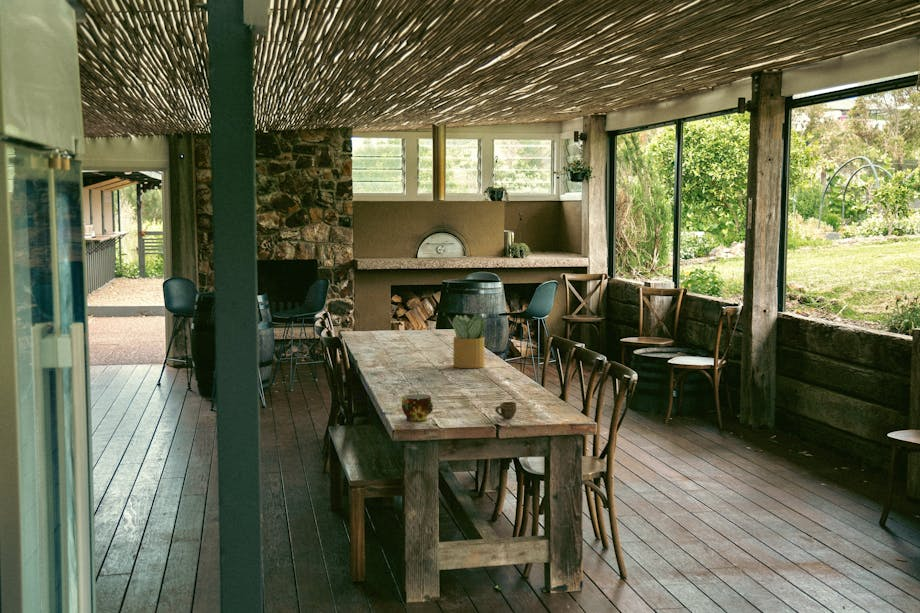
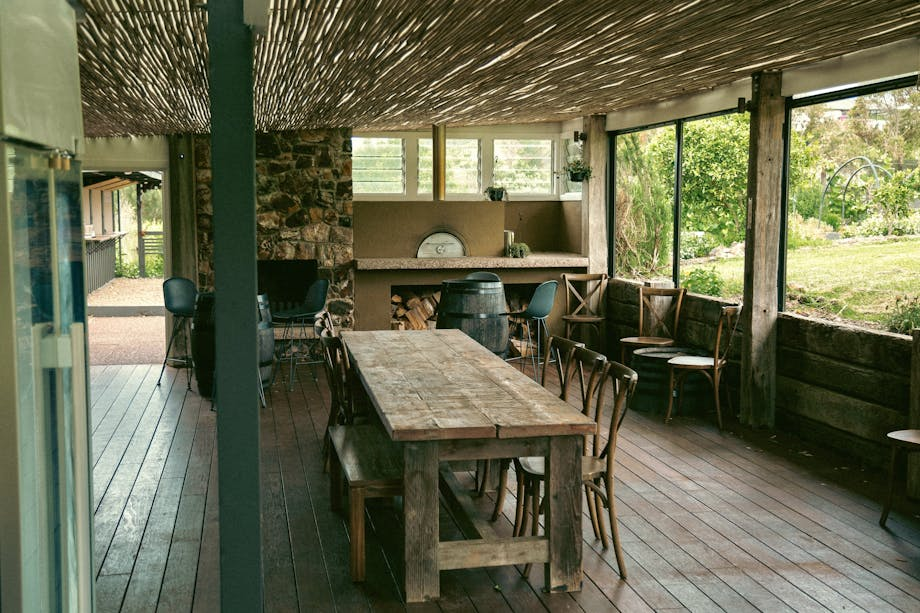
- cup [494,401,517,419]
- cup [401,393,434,422]
- potted plant [447,313,486,369]
